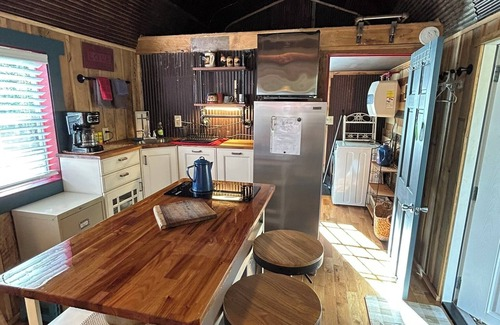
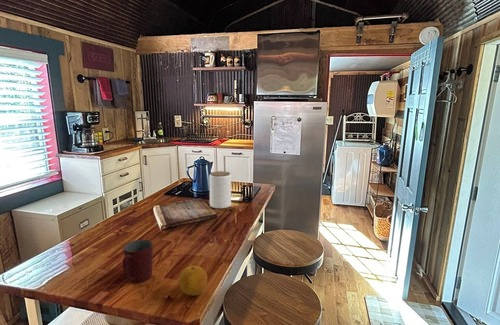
+ mug [122,239,154,283]
+ jar [209,170,232,209]
+ fruit [178,265,208,296]
